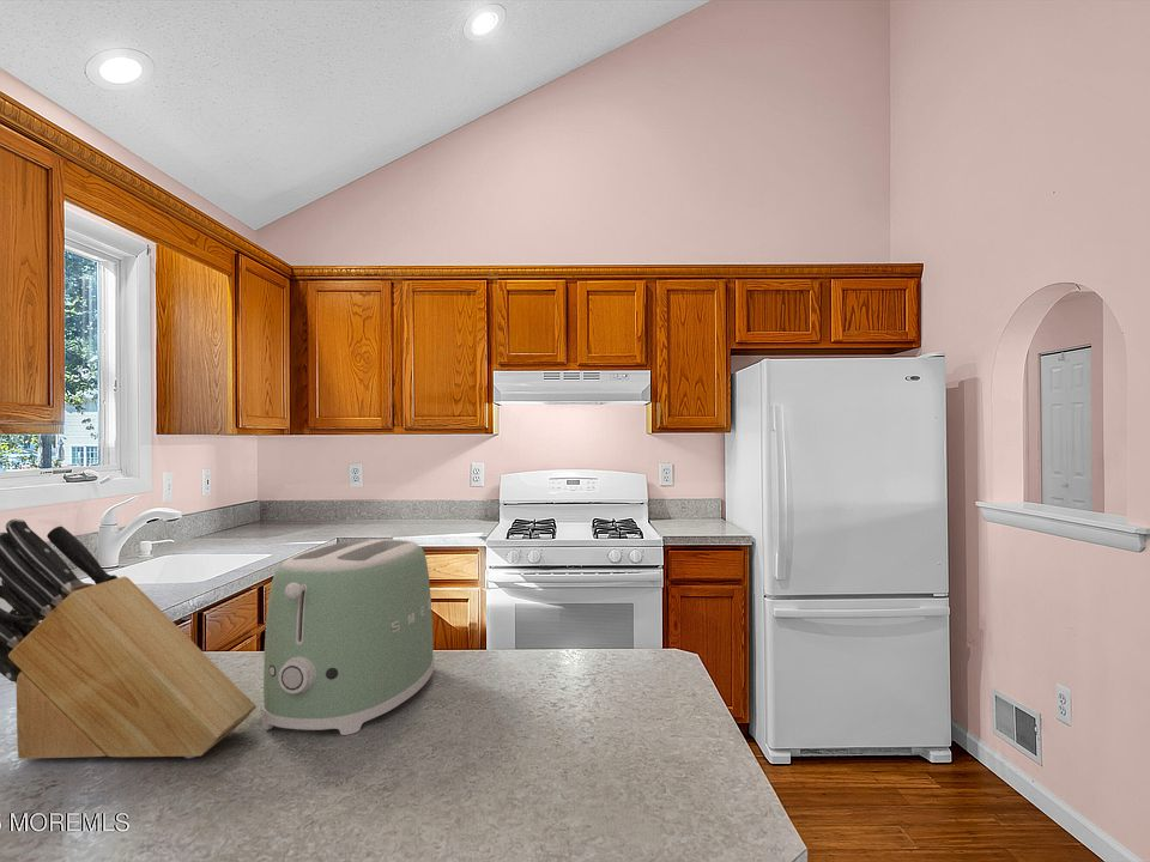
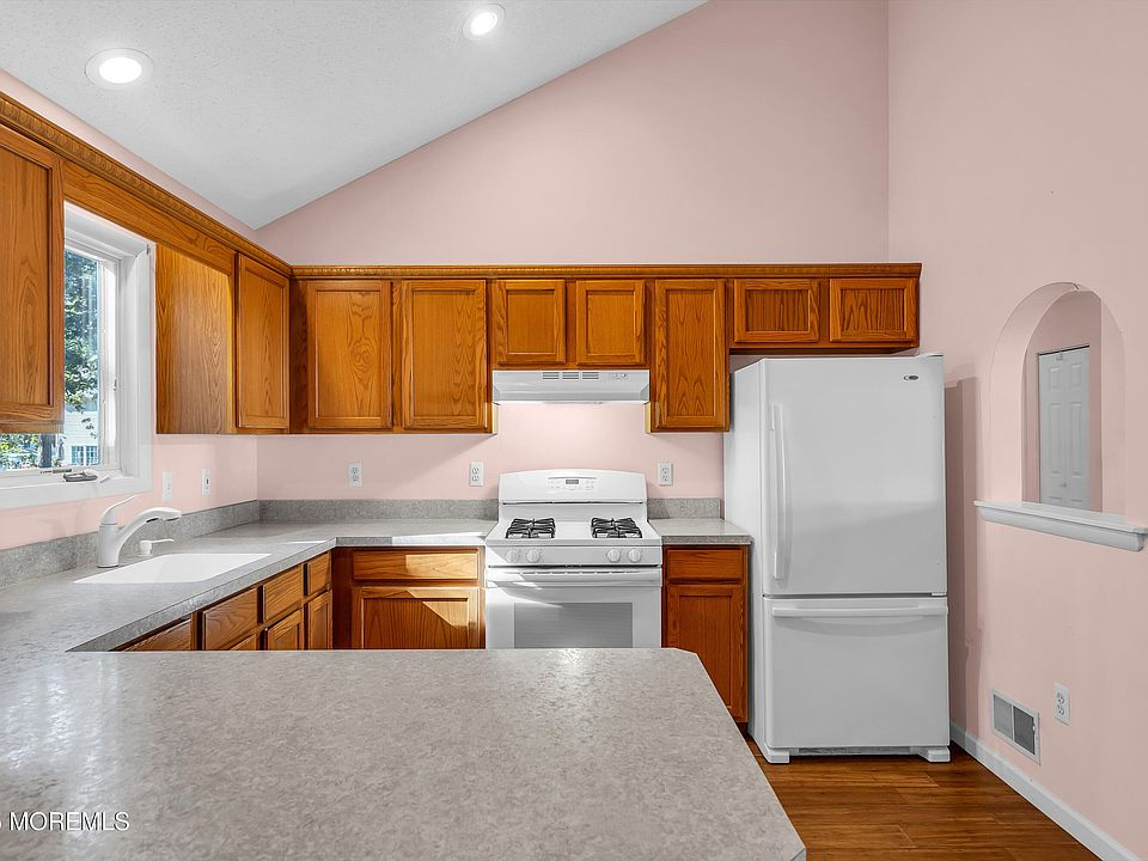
- toaster [261,539,435,736]
- knife block [0,517,258,761]
